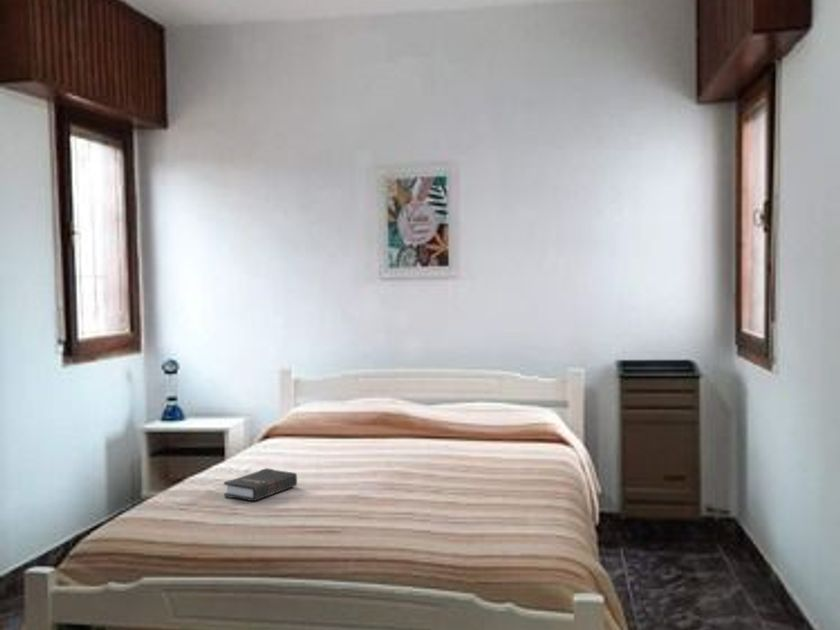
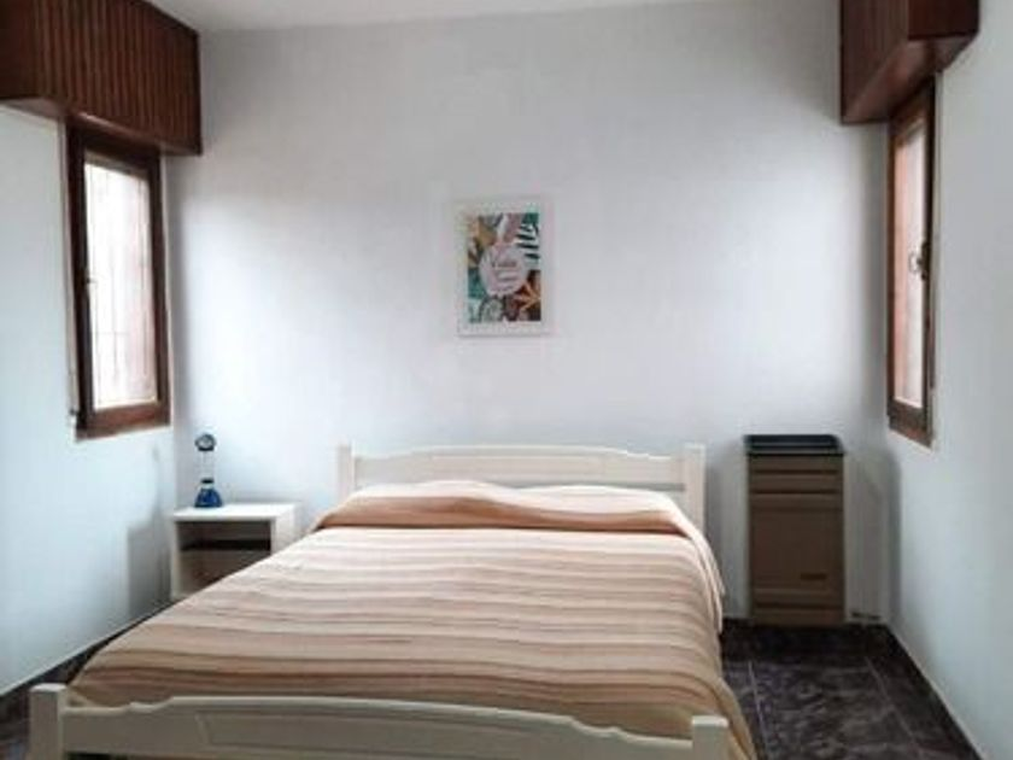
- hardback book [223,467,298,502]
